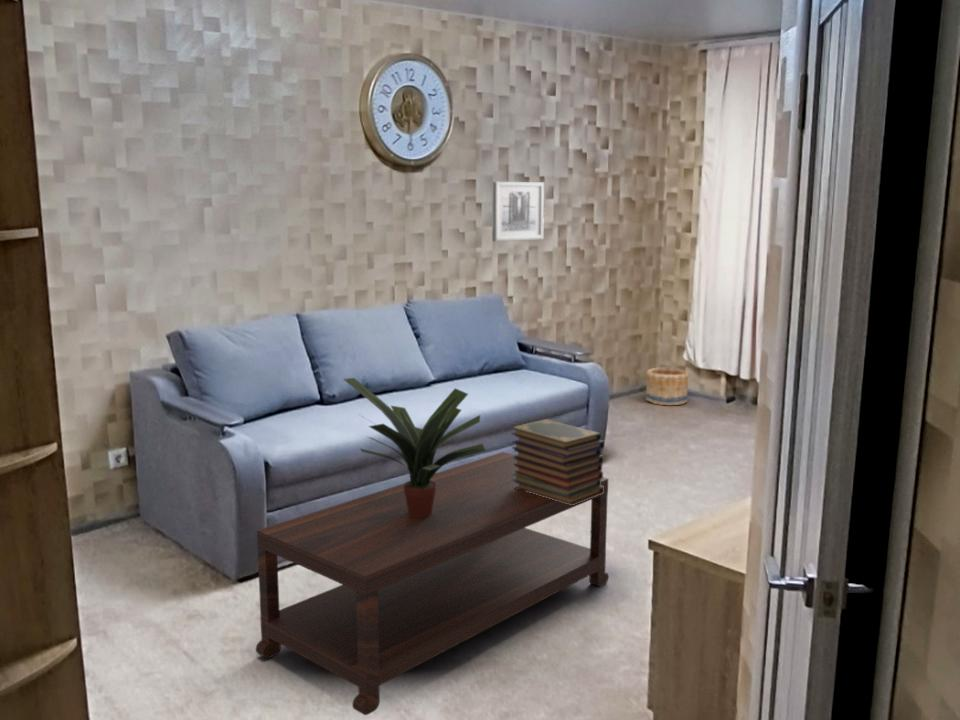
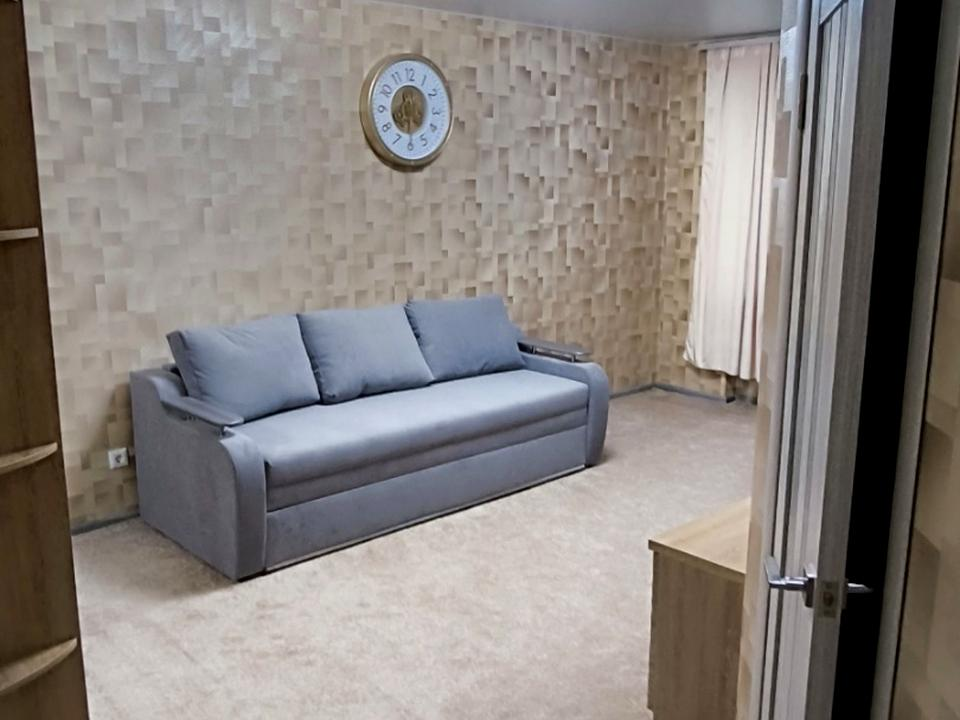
- potted plant [342,377,487,517]
- basket [645,367,690,406]
- coffee table [255,451,609,716]
- wall art [491,181,545,243]
- book stack [511,418,605,505]
